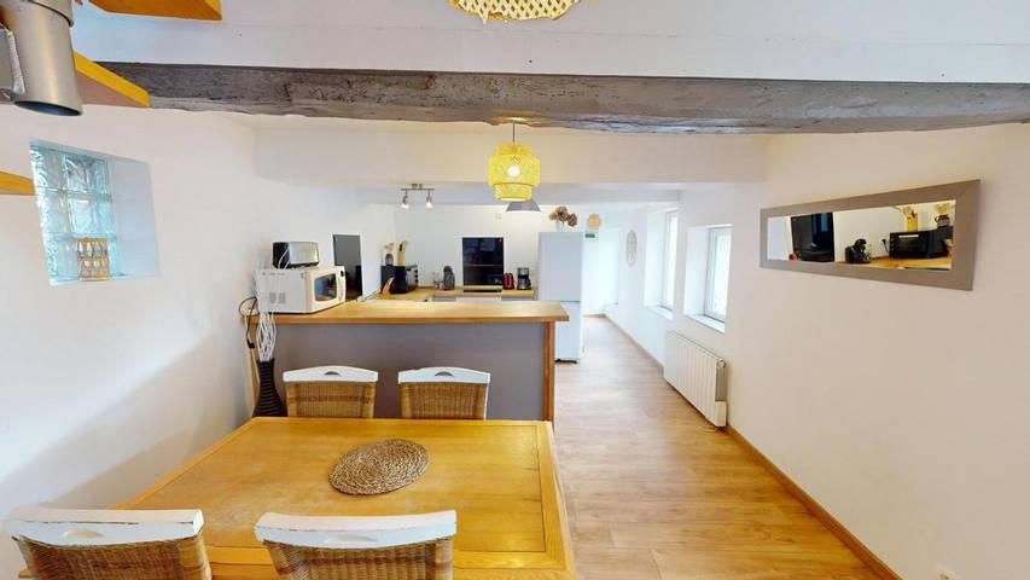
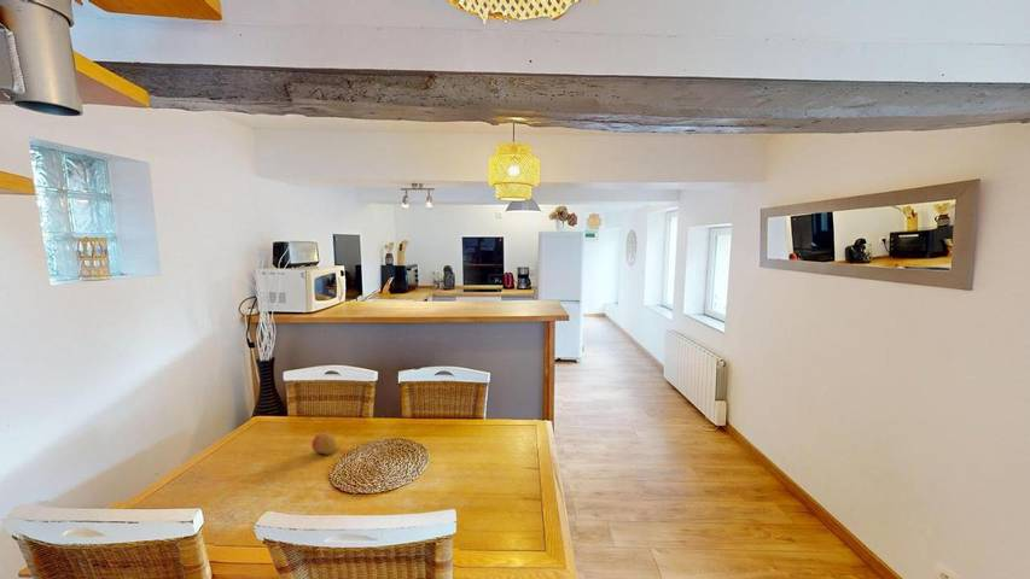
+ fruit [310,432,337,456]
